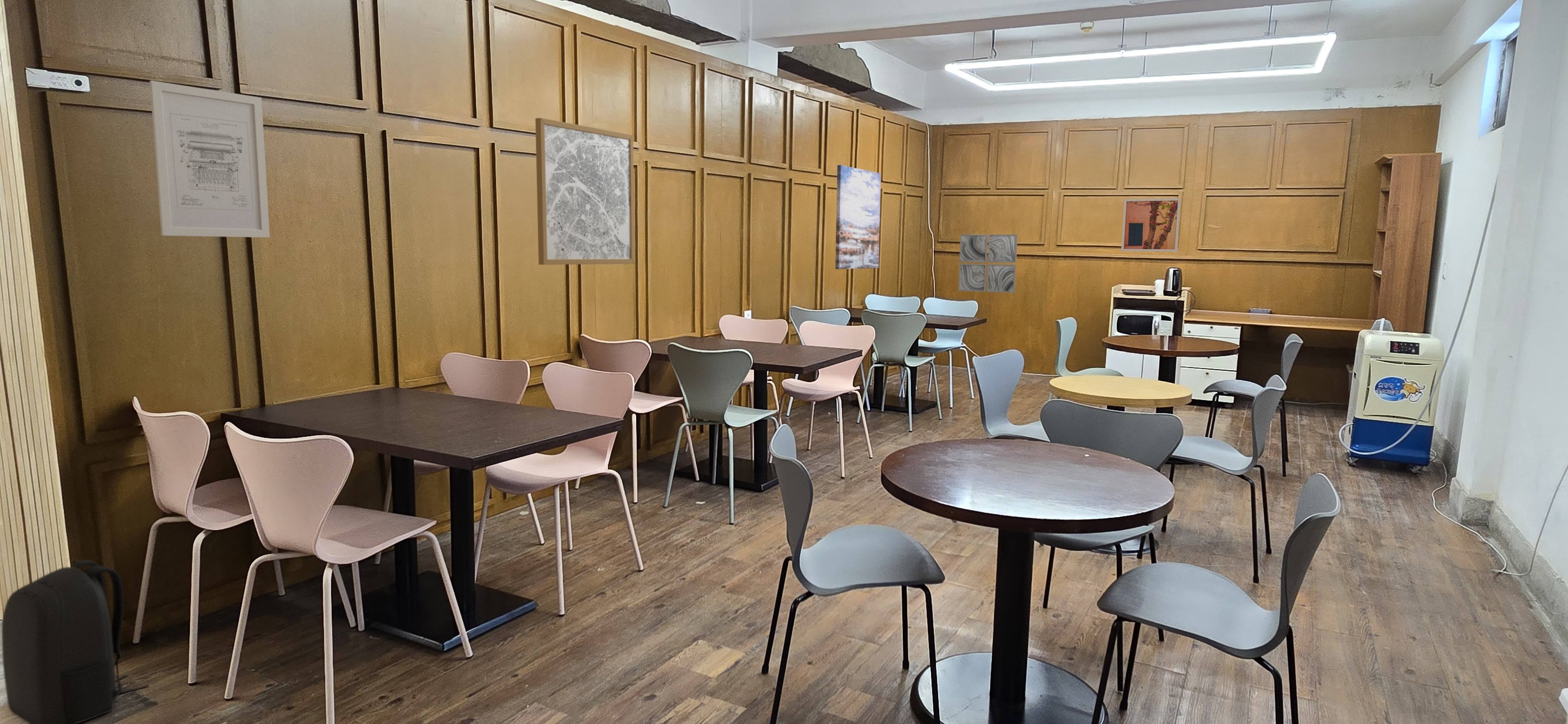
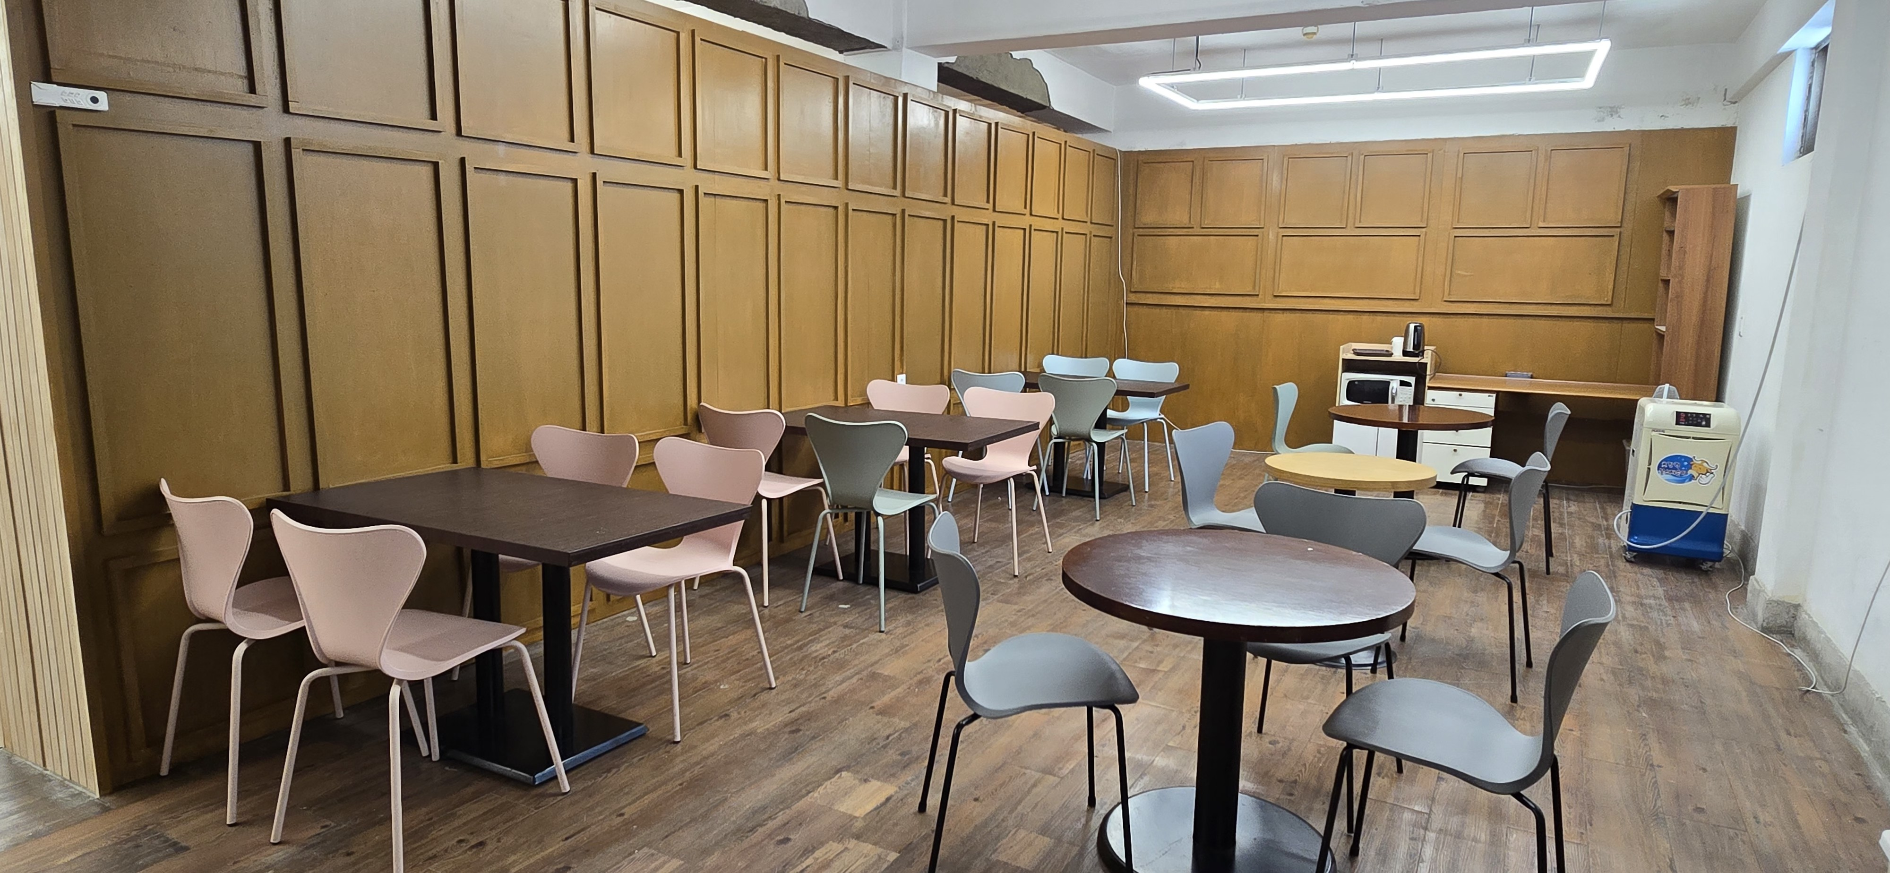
- wall art [149,80,270,238]
- backpack [2,560,149,724]
- wall art [535,118,635,265]
- wall art [835,165,881,270]
- wall art [958,234,1018,293]
- wall art [1121,198,1181,252]
